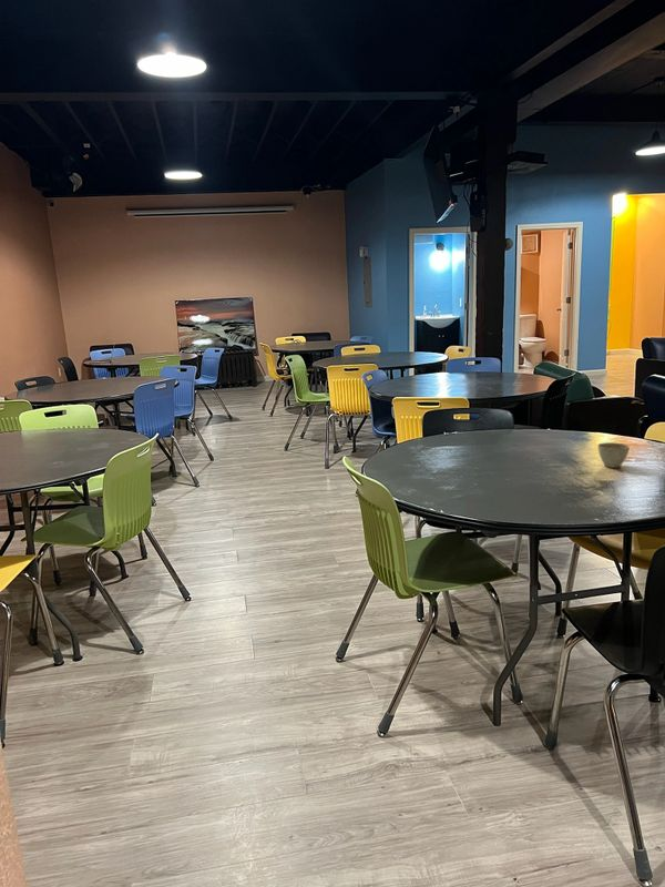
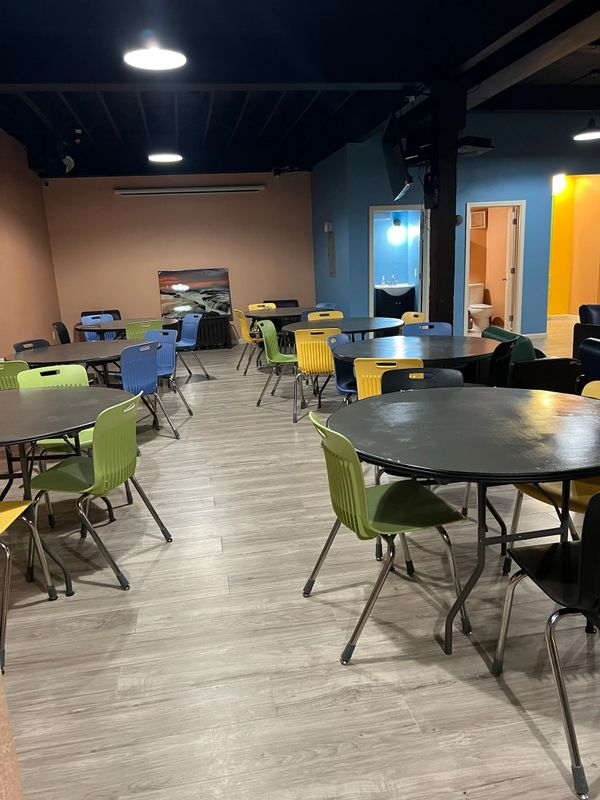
- flower pot [596,441,631,469]
